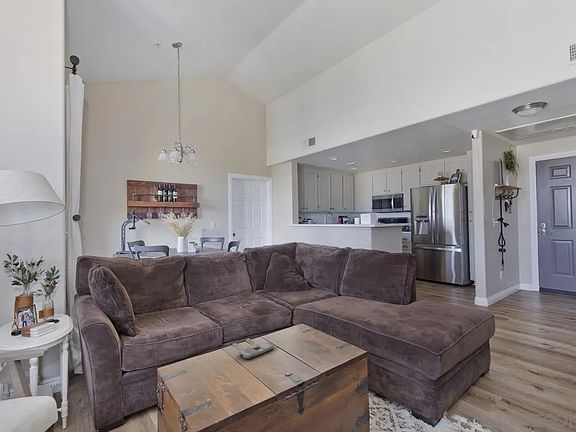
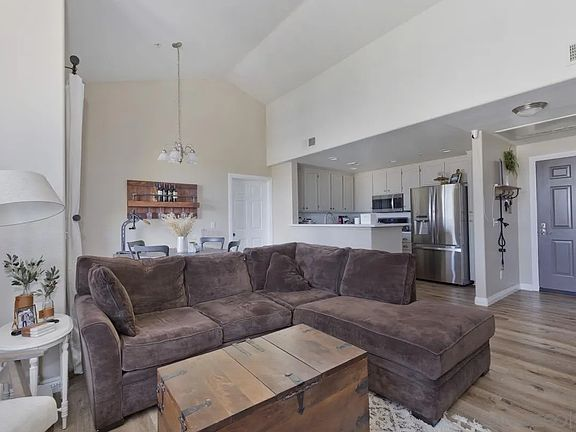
- remote control [237,341,275,360]
